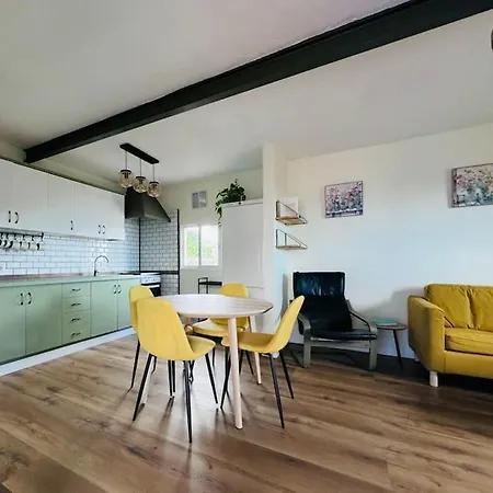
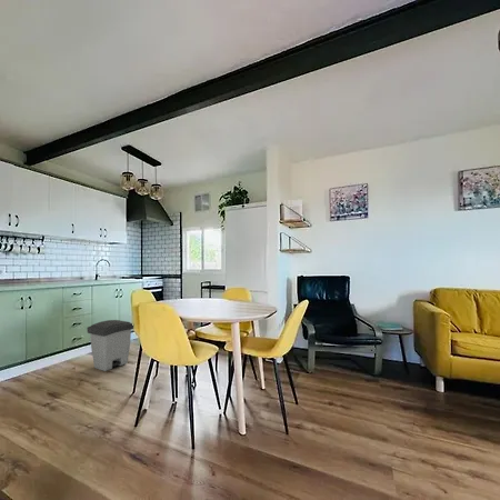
+ trash can [86,319,134,372]
